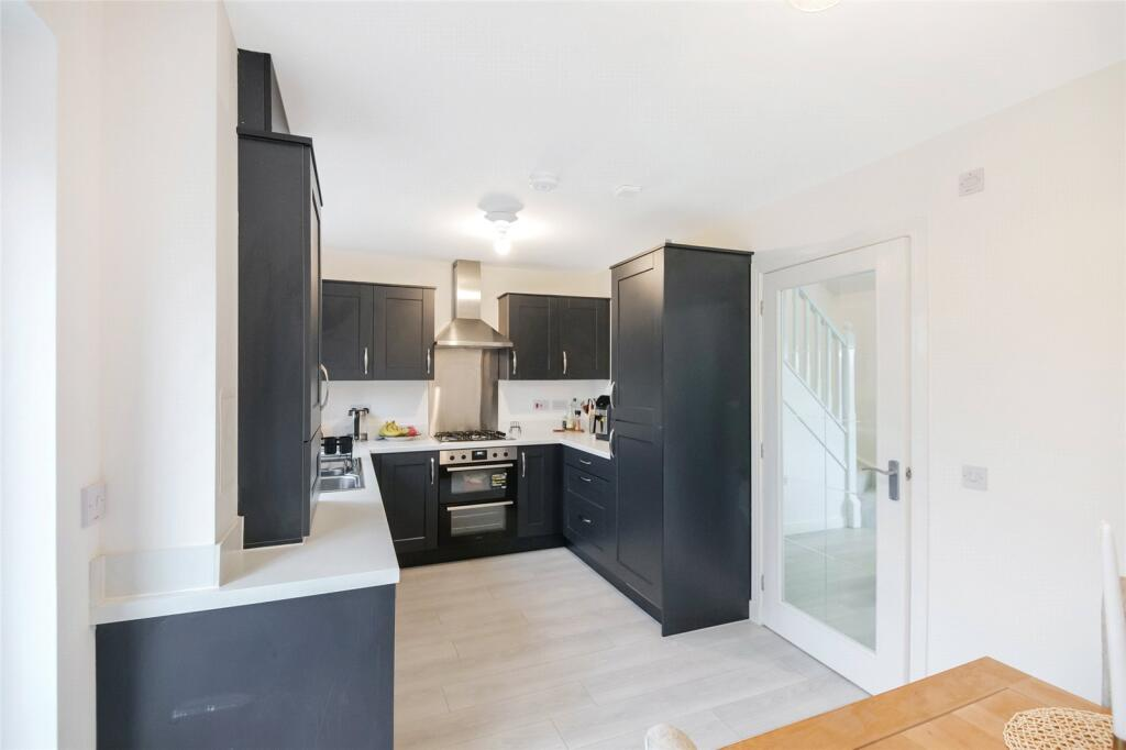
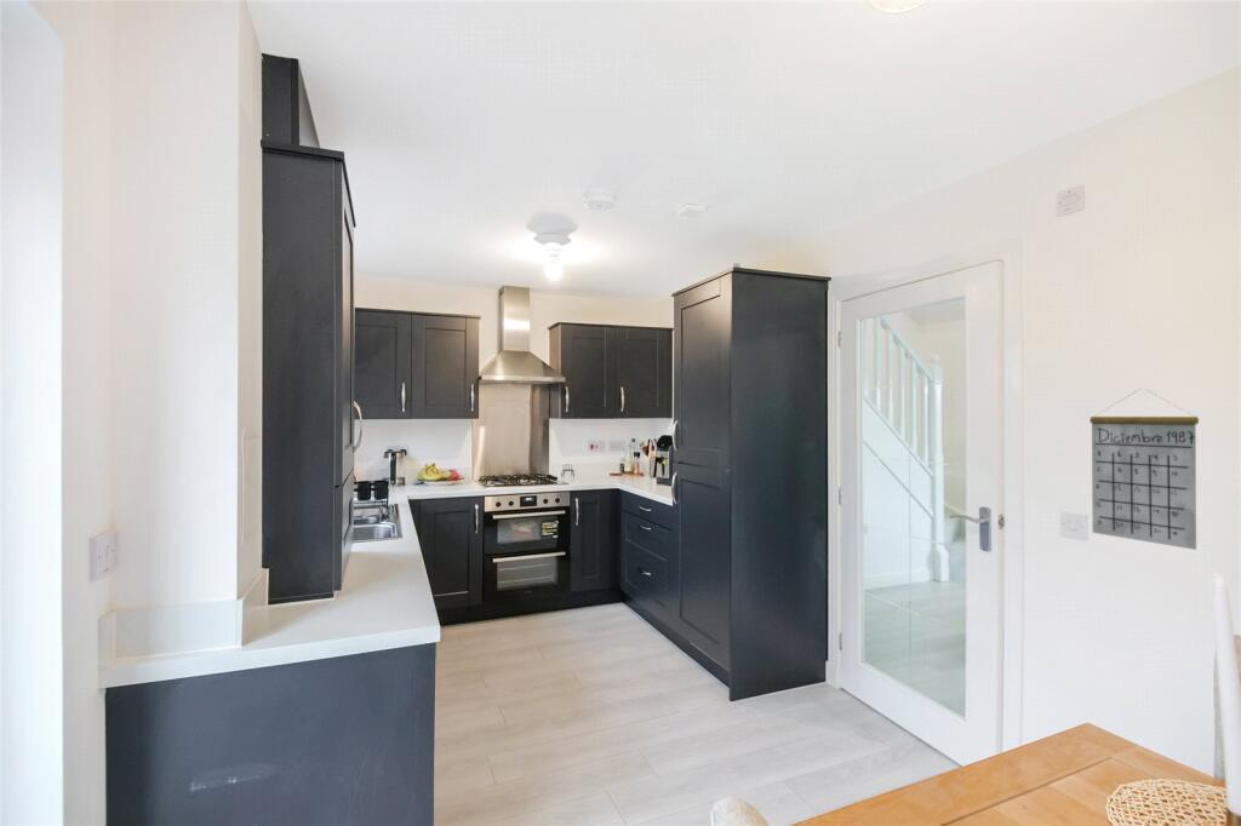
+ calendar [1088,389,1200,551]
